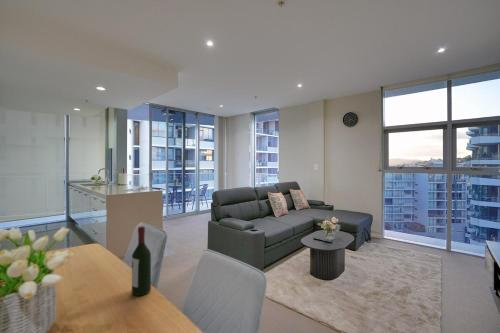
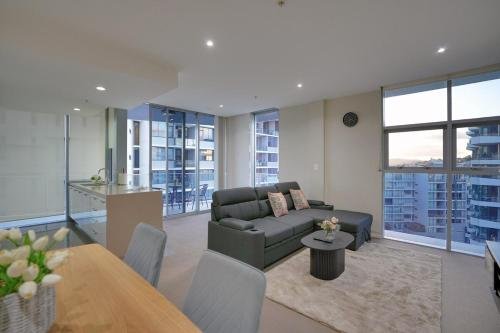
- wine bottle [131,225,152,297]
